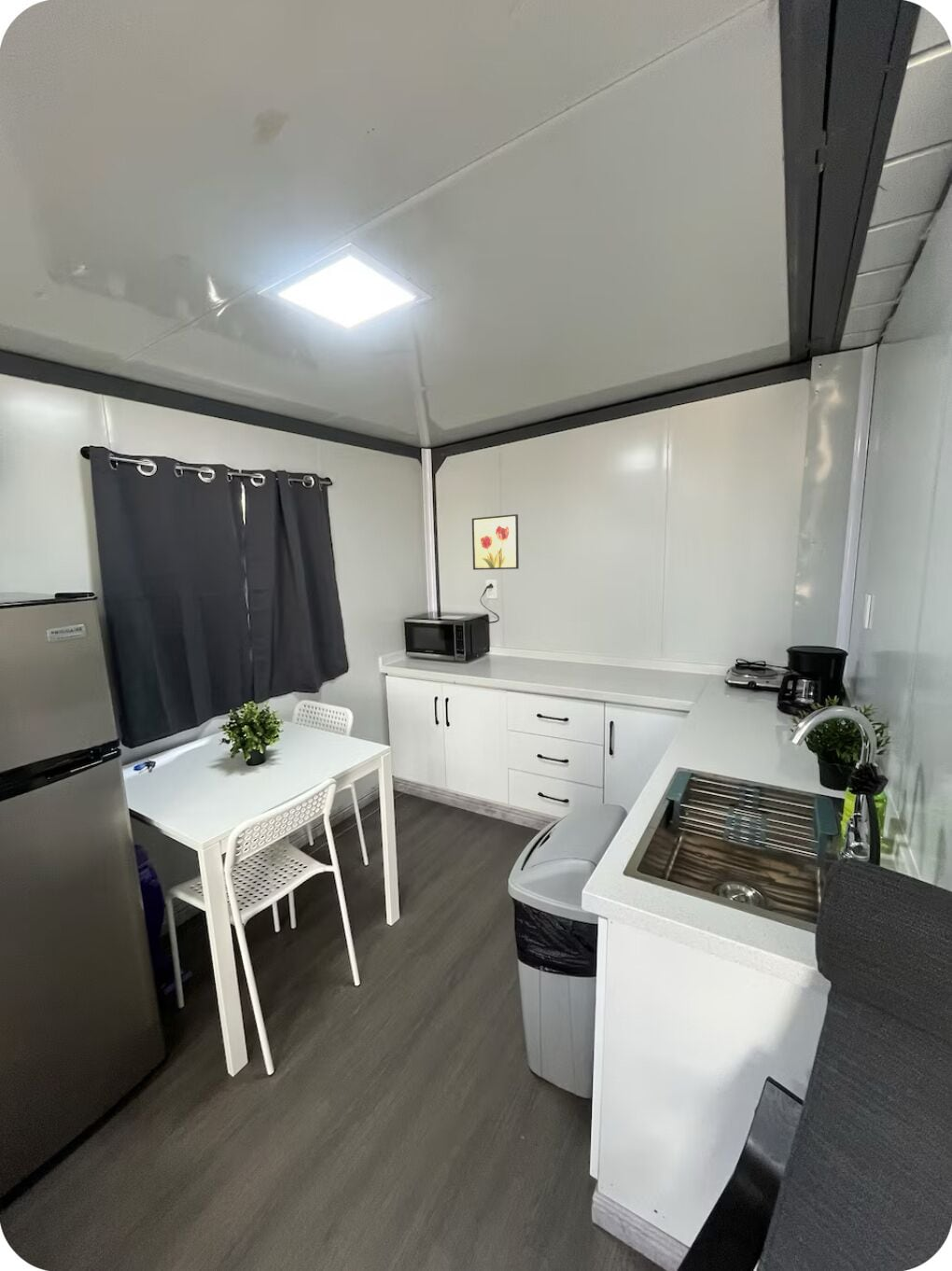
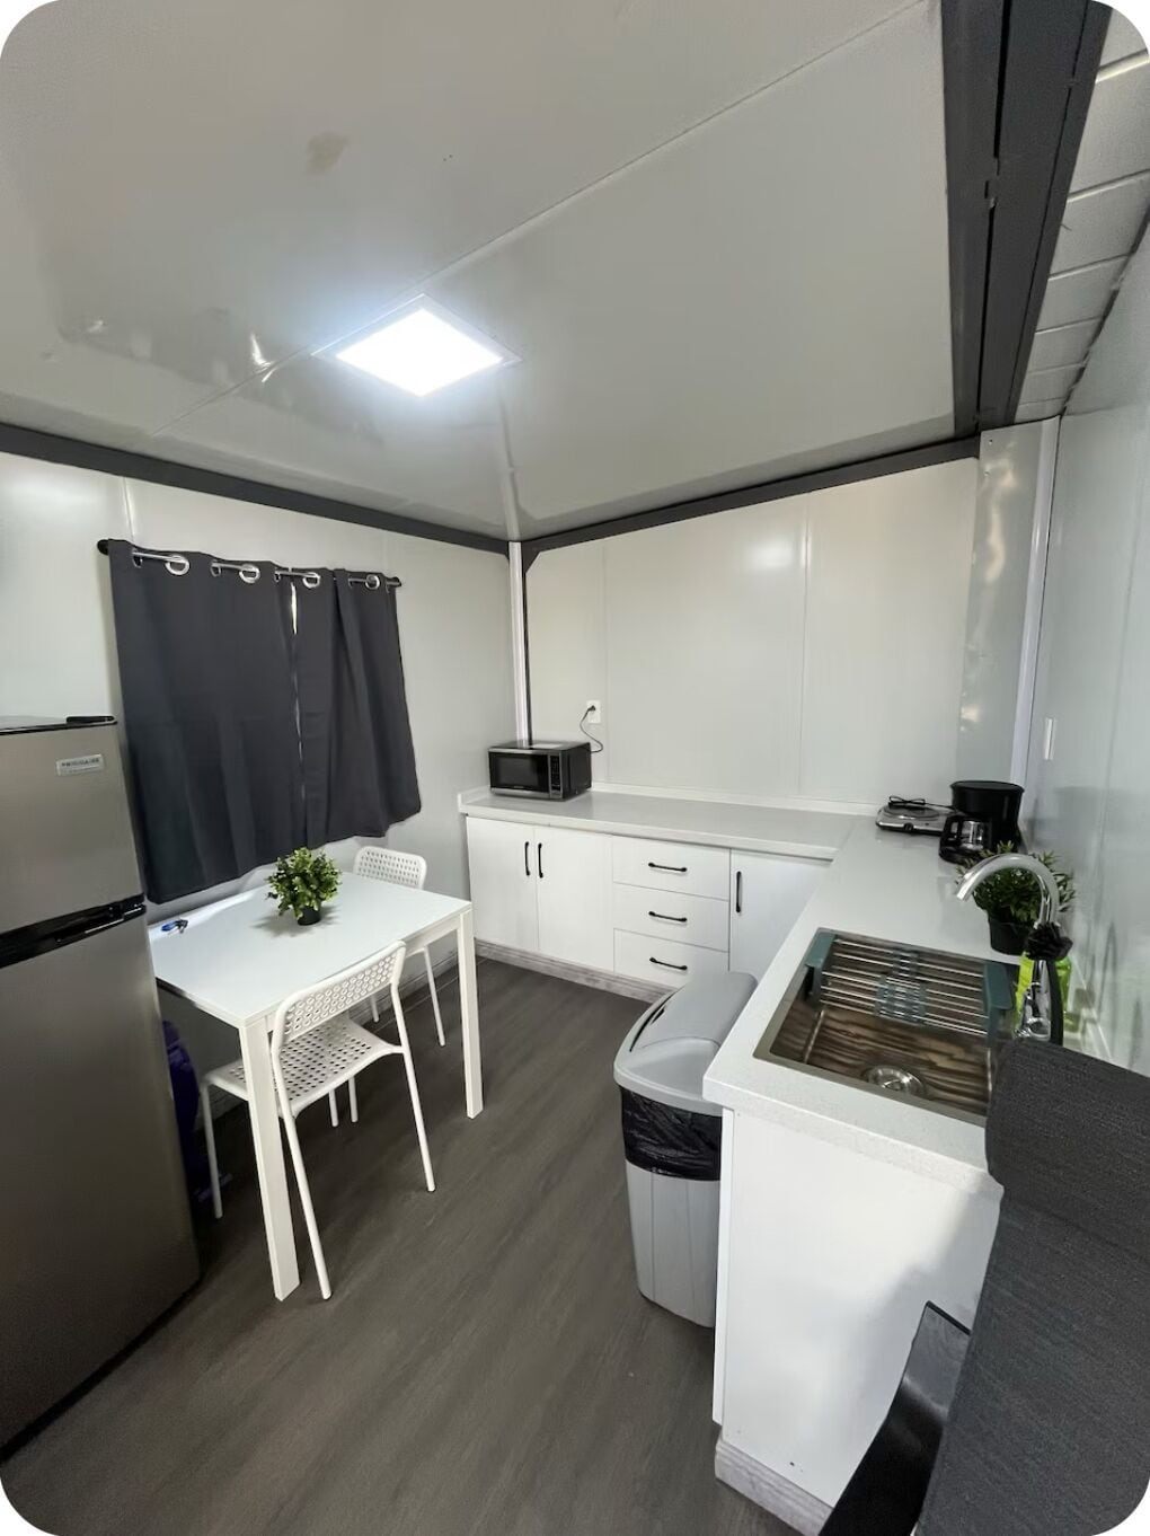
- wall art [471,513,520,571]
